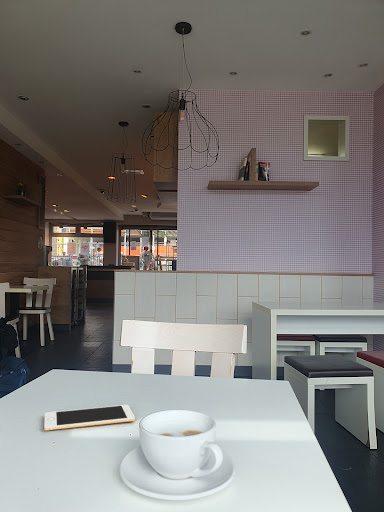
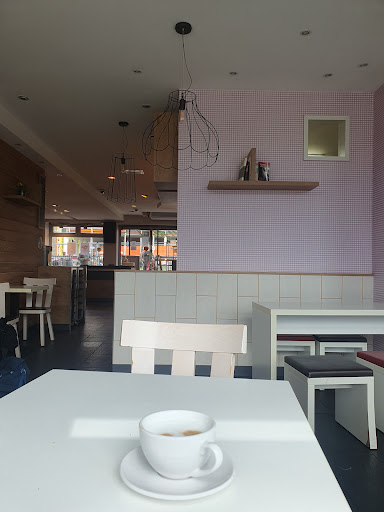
- cell phone [43,404,136,432]
